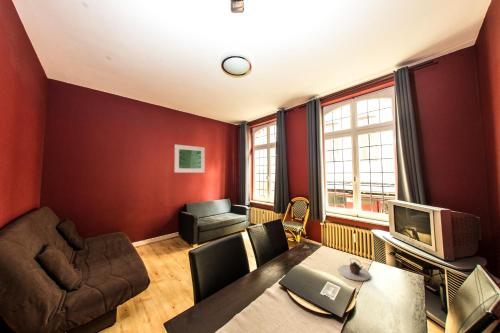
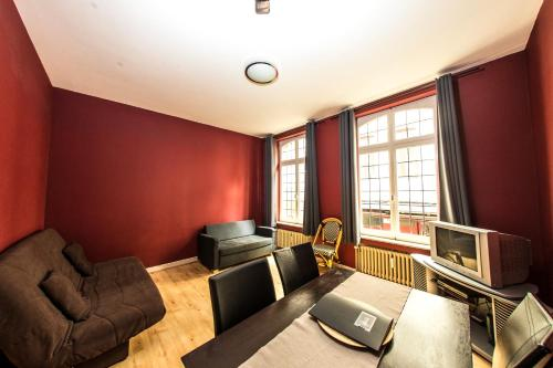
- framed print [173,144,206,174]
- teapot [337,257,372,281]
